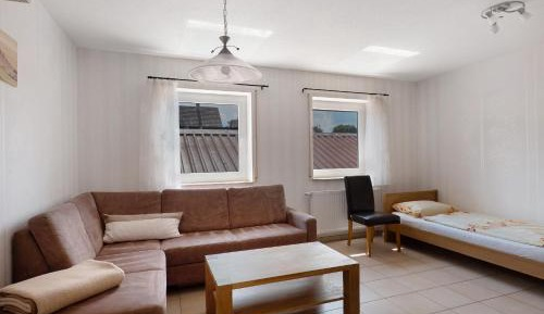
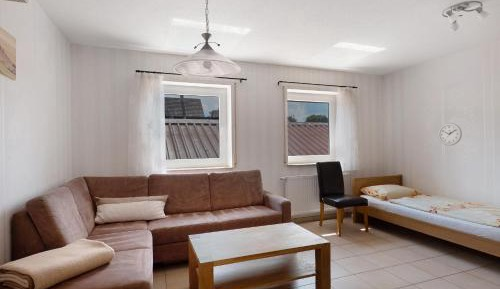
+ wall clock [437,122,463,147]
